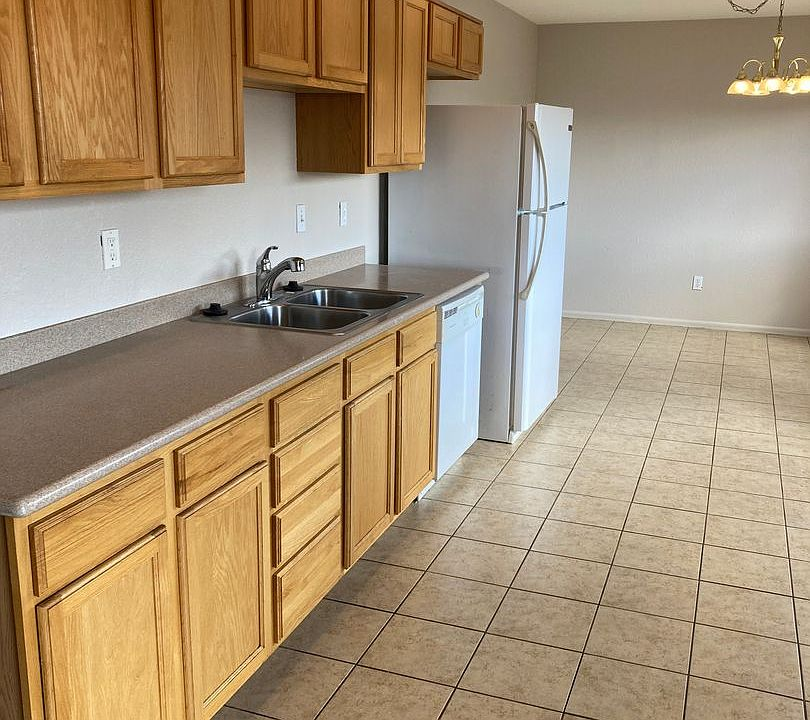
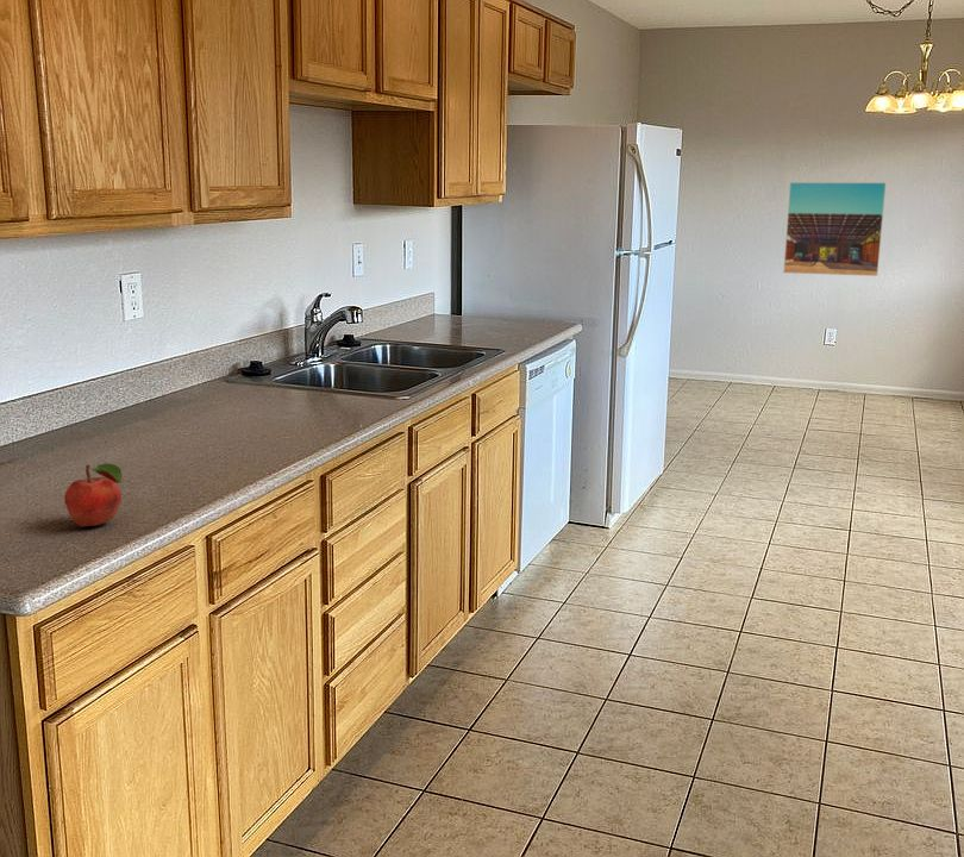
+ fruit [63,462,124,527]
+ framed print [782,181,887,277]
